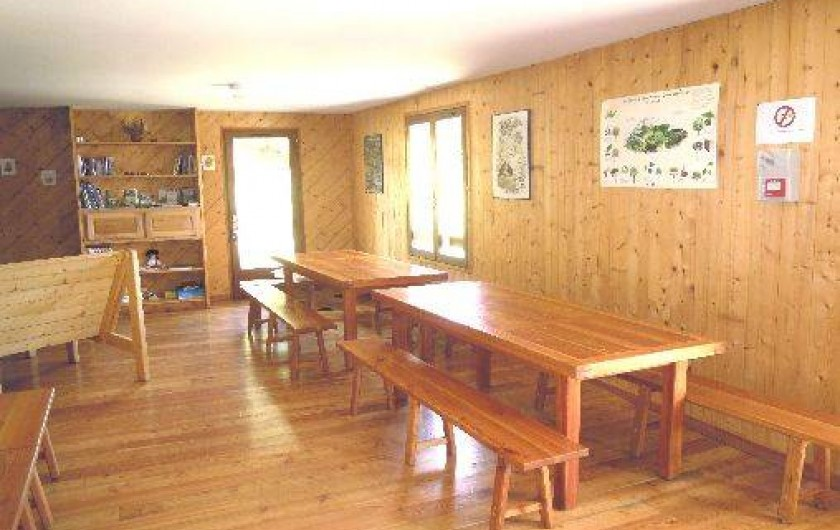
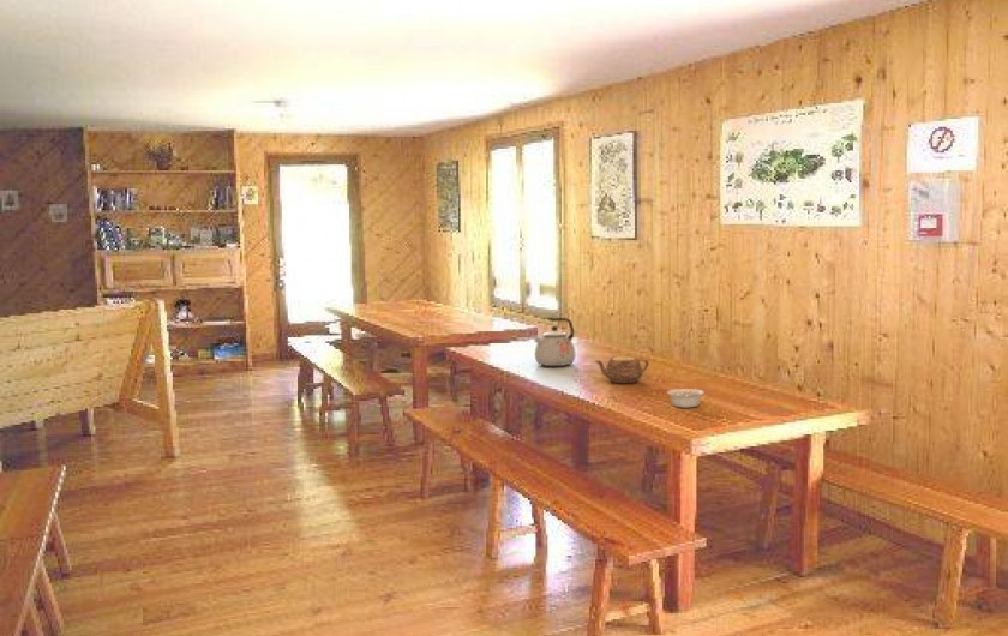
+ legume [666,388,713,409]
+ teapot [595,352,650,384]
+ kettle [533,317,577,367]
